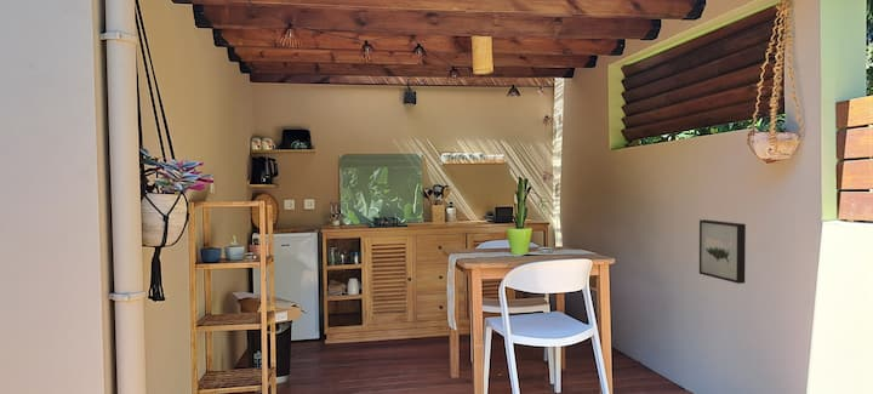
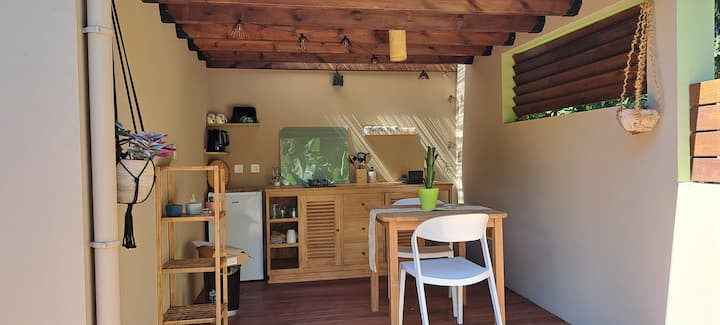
- wall art [698,218,747,285]
